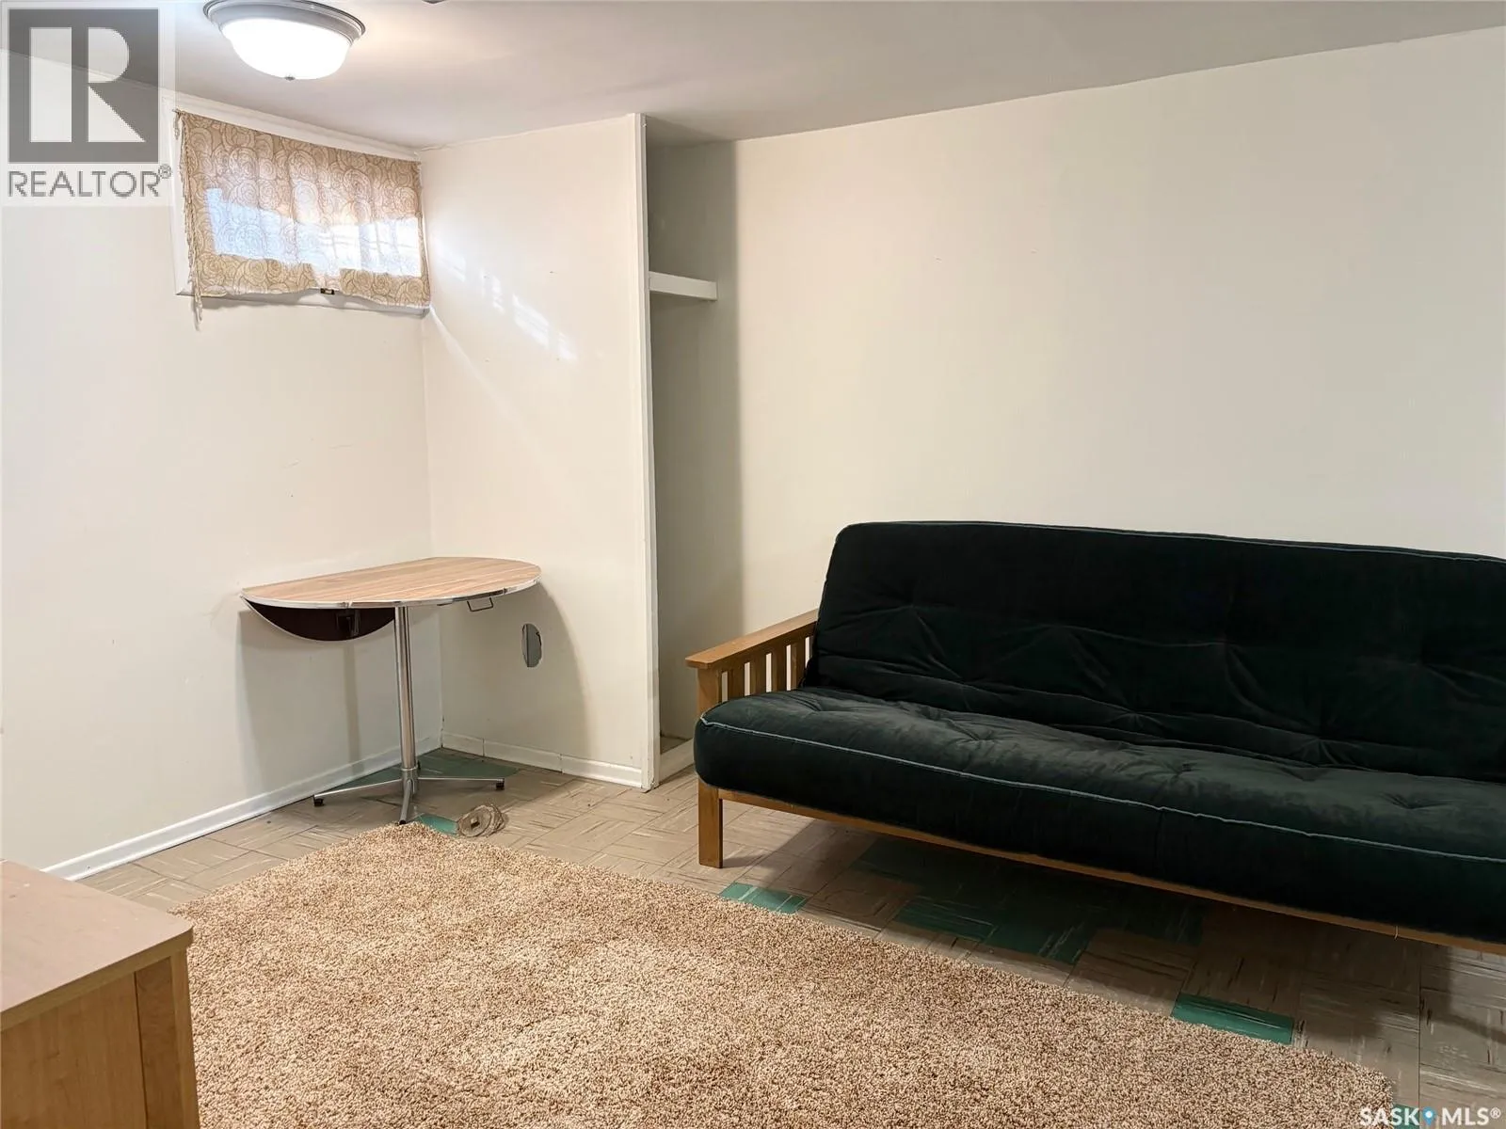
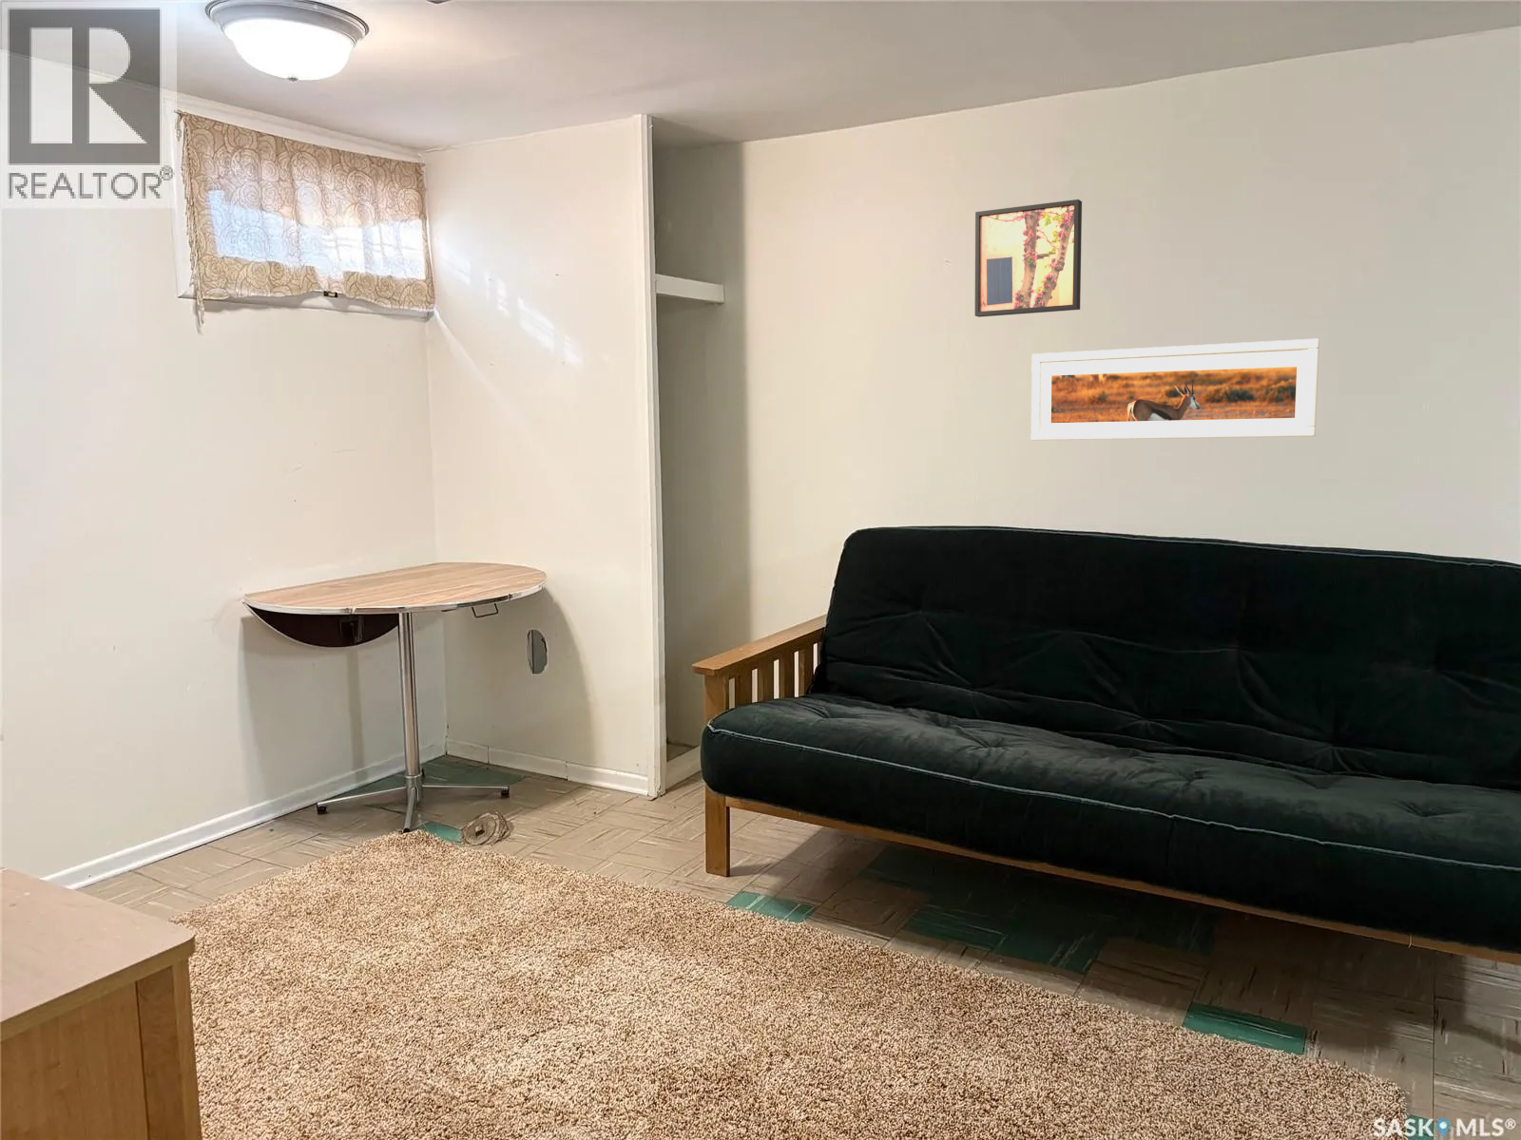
+ wall art [975,199,1083,319]
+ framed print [1030,338,1321,441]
